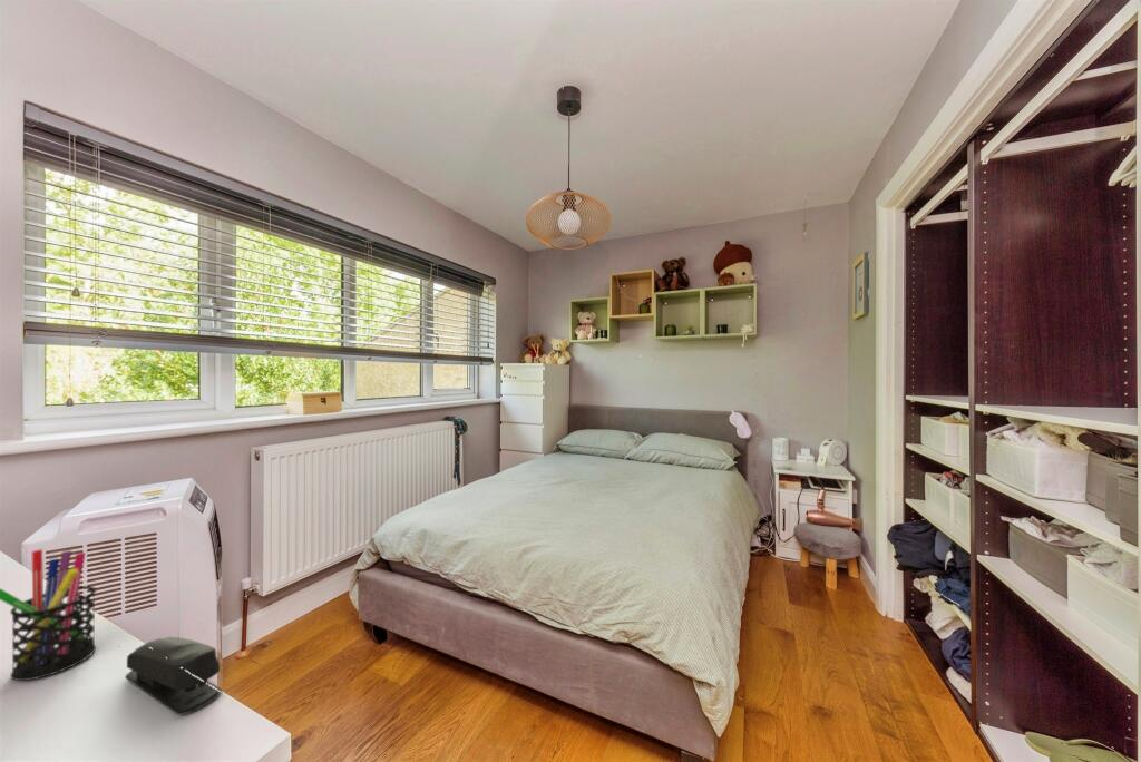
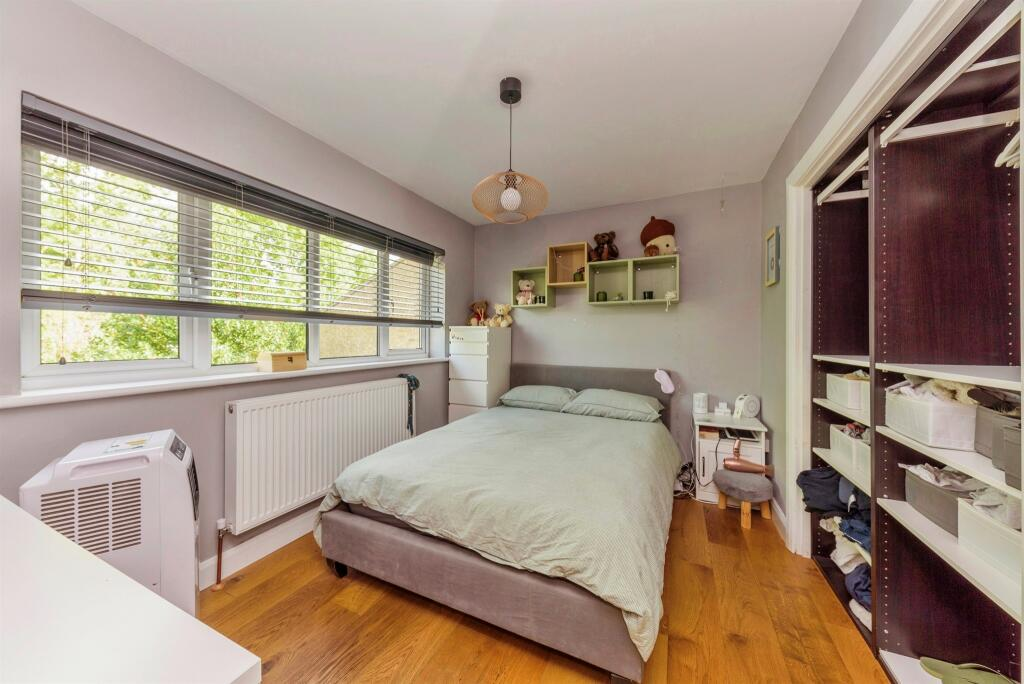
- pen holder [0,548,97,682]
- stapler [124,636,223,716]
